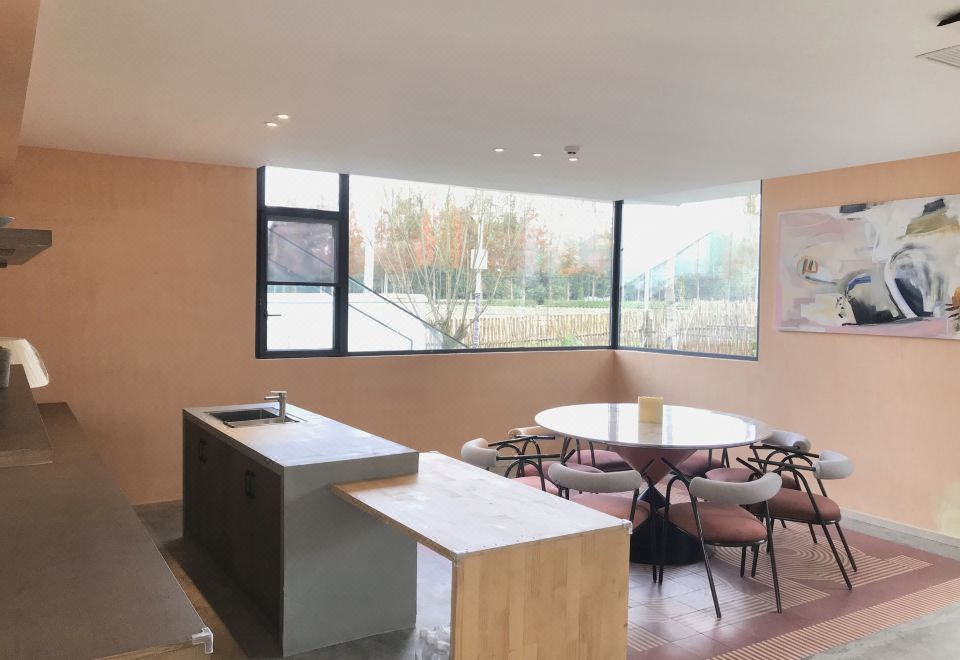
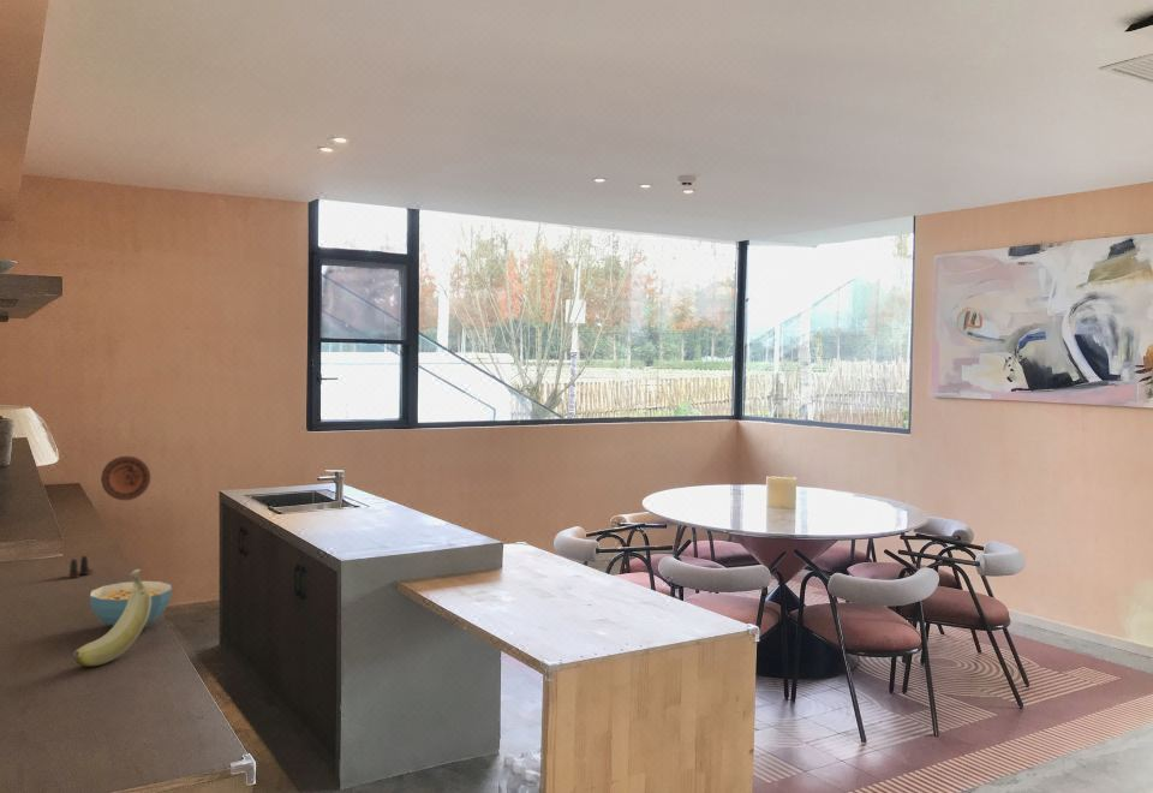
+ decorative plate [100,455,151,501]
+ banana [72,567,151,668]
+ cereal bowl [89,580,173,627]
+ salt shaker [67,555,94,579]
